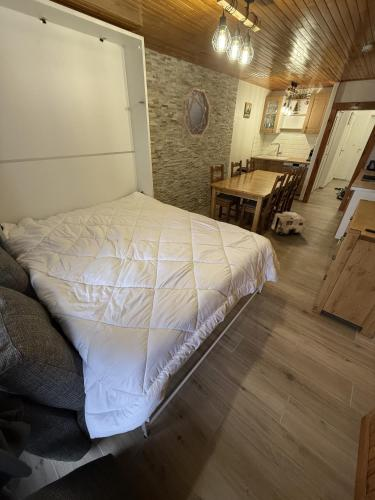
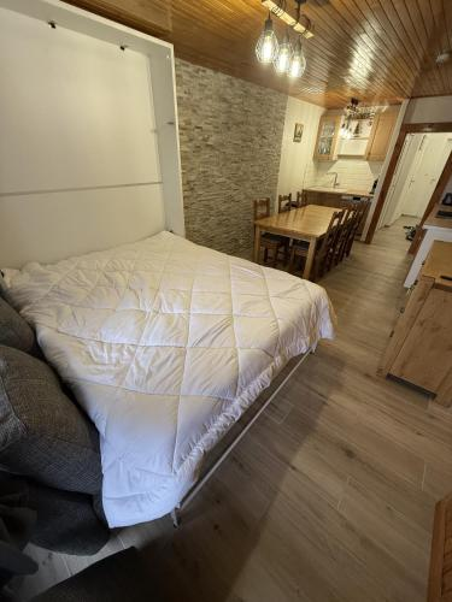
- home mirror [182,86,211,138]
- pouf [270,211,309,236]
